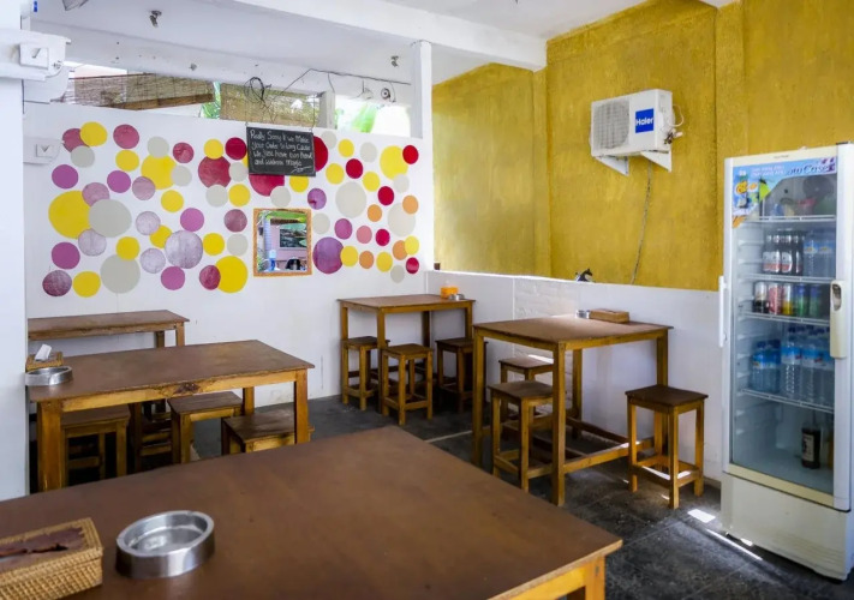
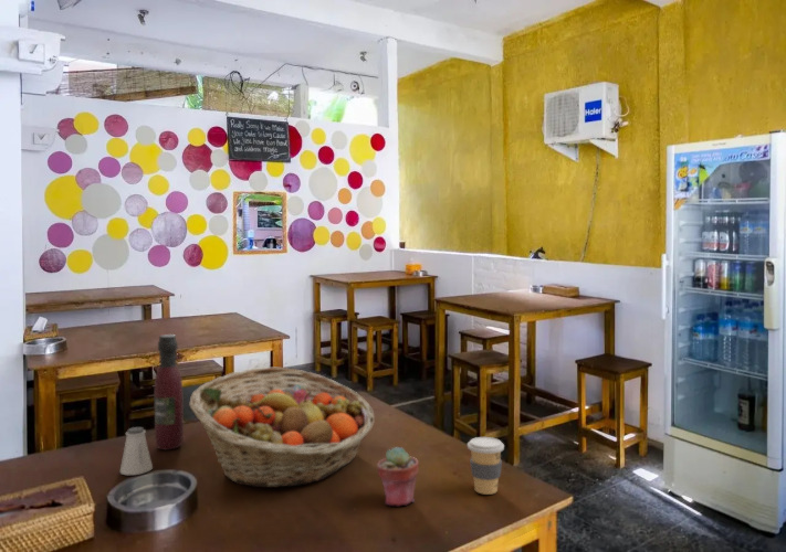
+ potted succulent [376,446,420,507]
+ saltshaker [119,426,154,476]
+ coffee cup [467,436,505,496]
+ fruit basket [188,367,376,488]
+ wine bottle [154,333,185,450]
